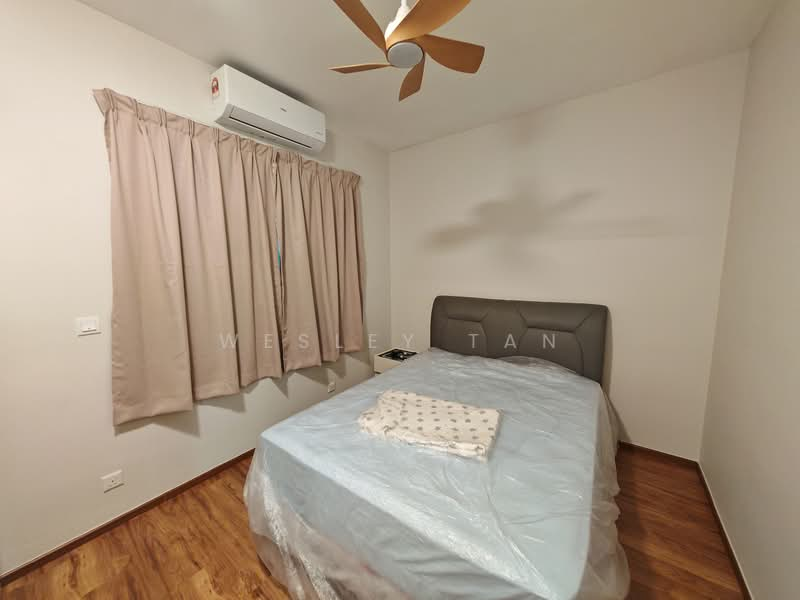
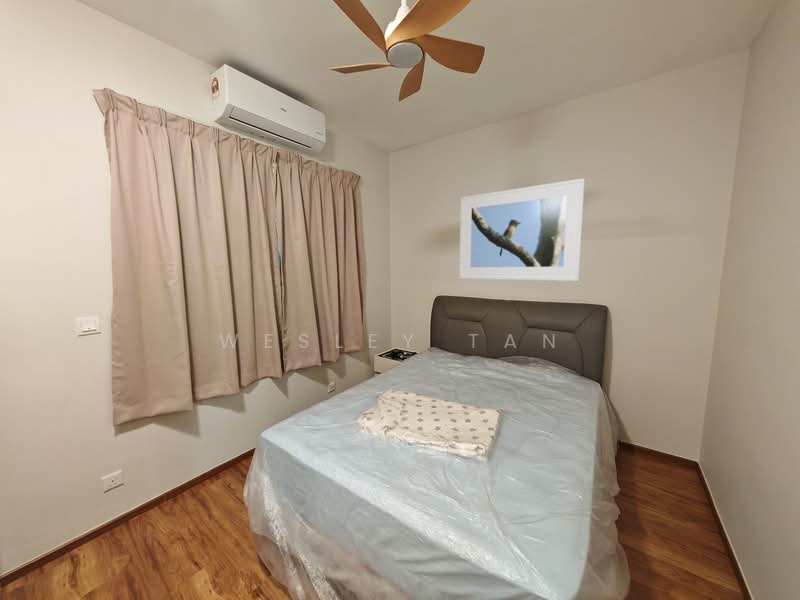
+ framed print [458,177,586,282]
